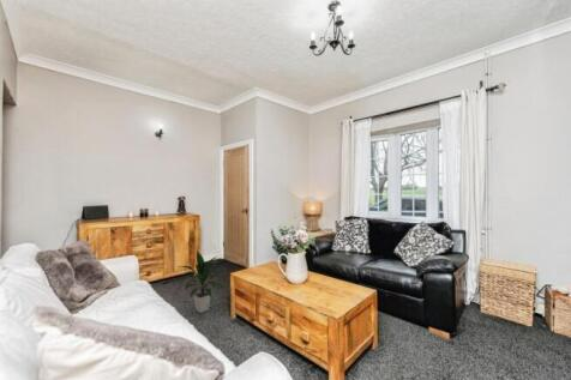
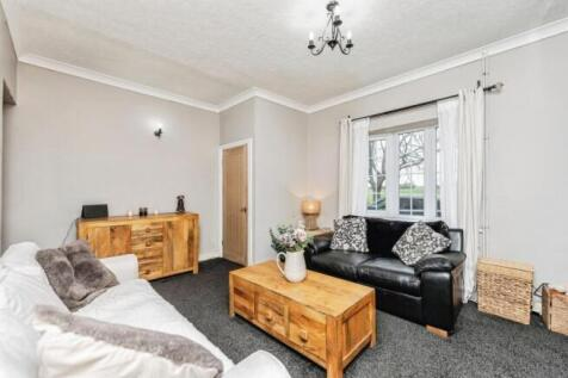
- indoor plant [176,249,226,314]
